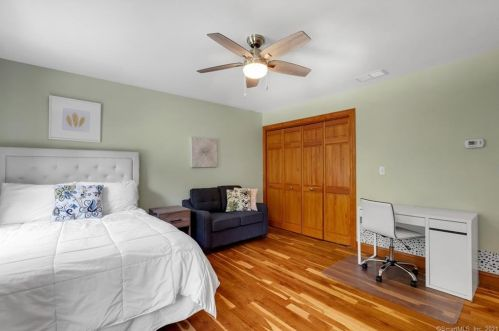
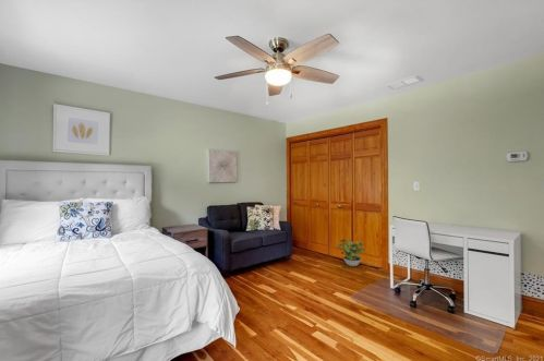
+ potted plant [335,238,365,267]
